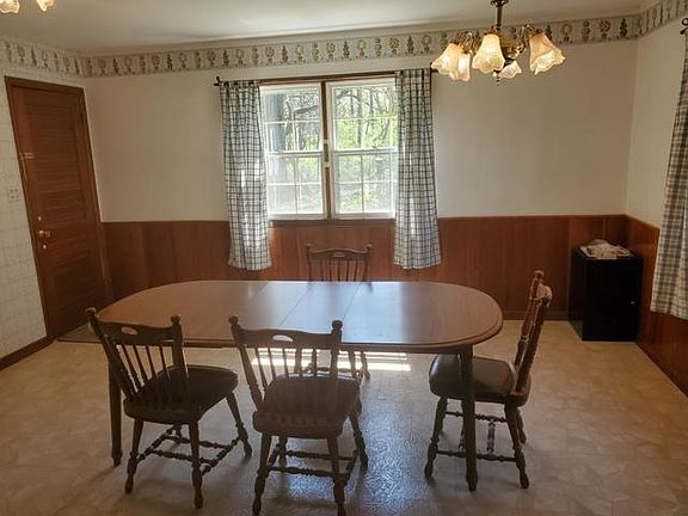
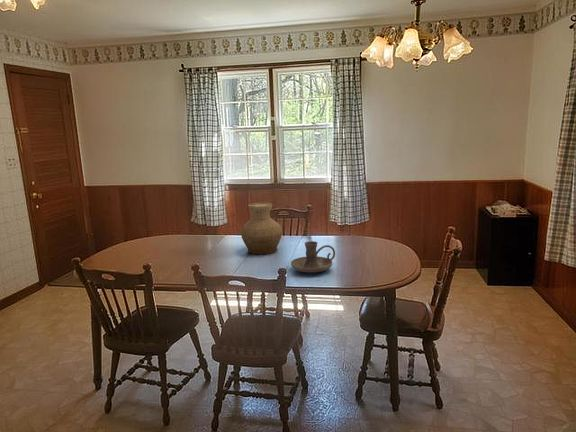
+ candle holder [290,240,336,274]
+ vase [240,202,283,255]
